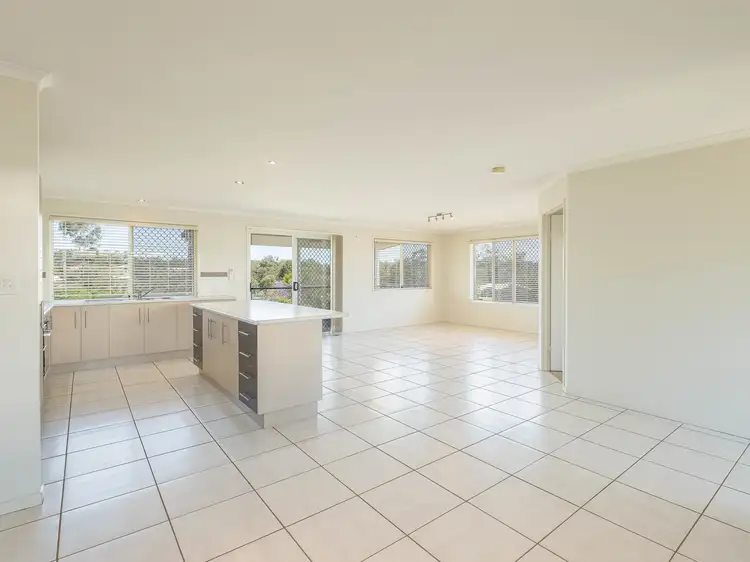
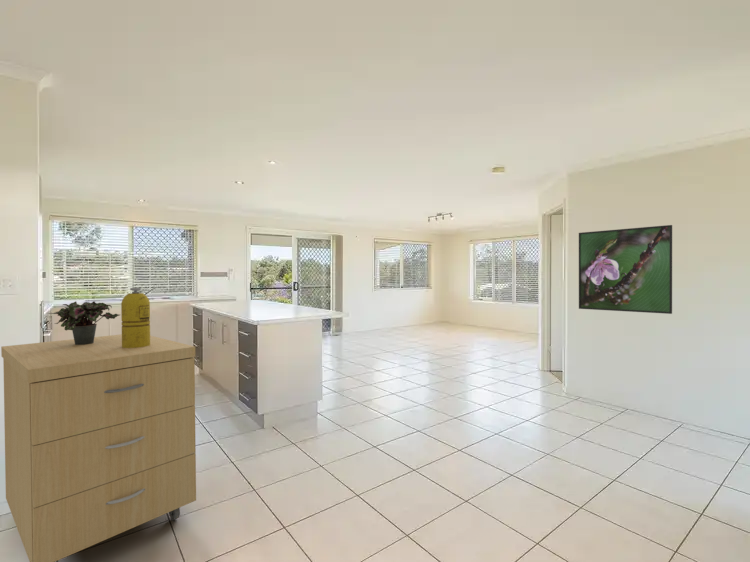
+ canister [120,287,151,348]
+ storage cabinet [0,334,197,562]
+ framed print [578,224,673,315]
+ potted plant [45,300,120,345]
